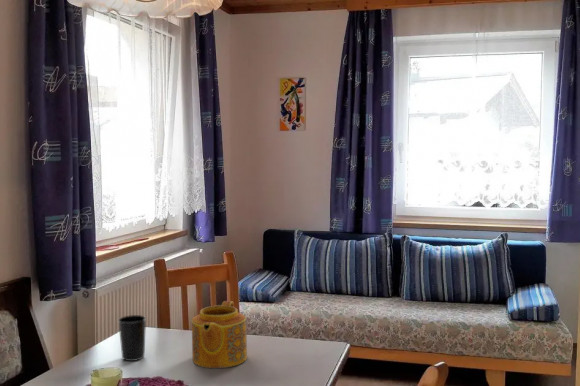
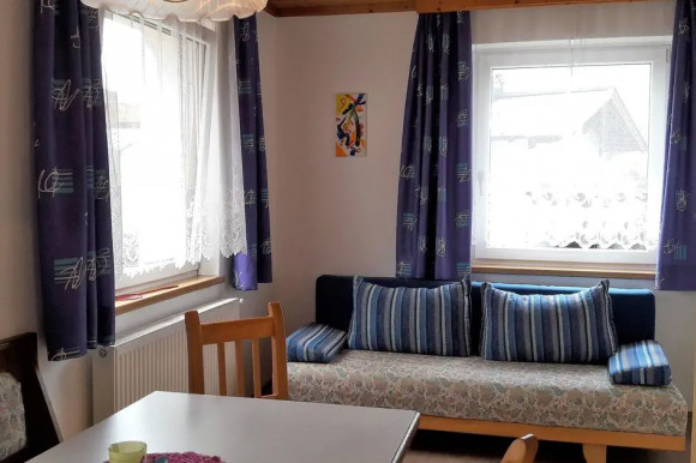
- teapot [191,300,248,369]
- cup [117,314,147,362]
